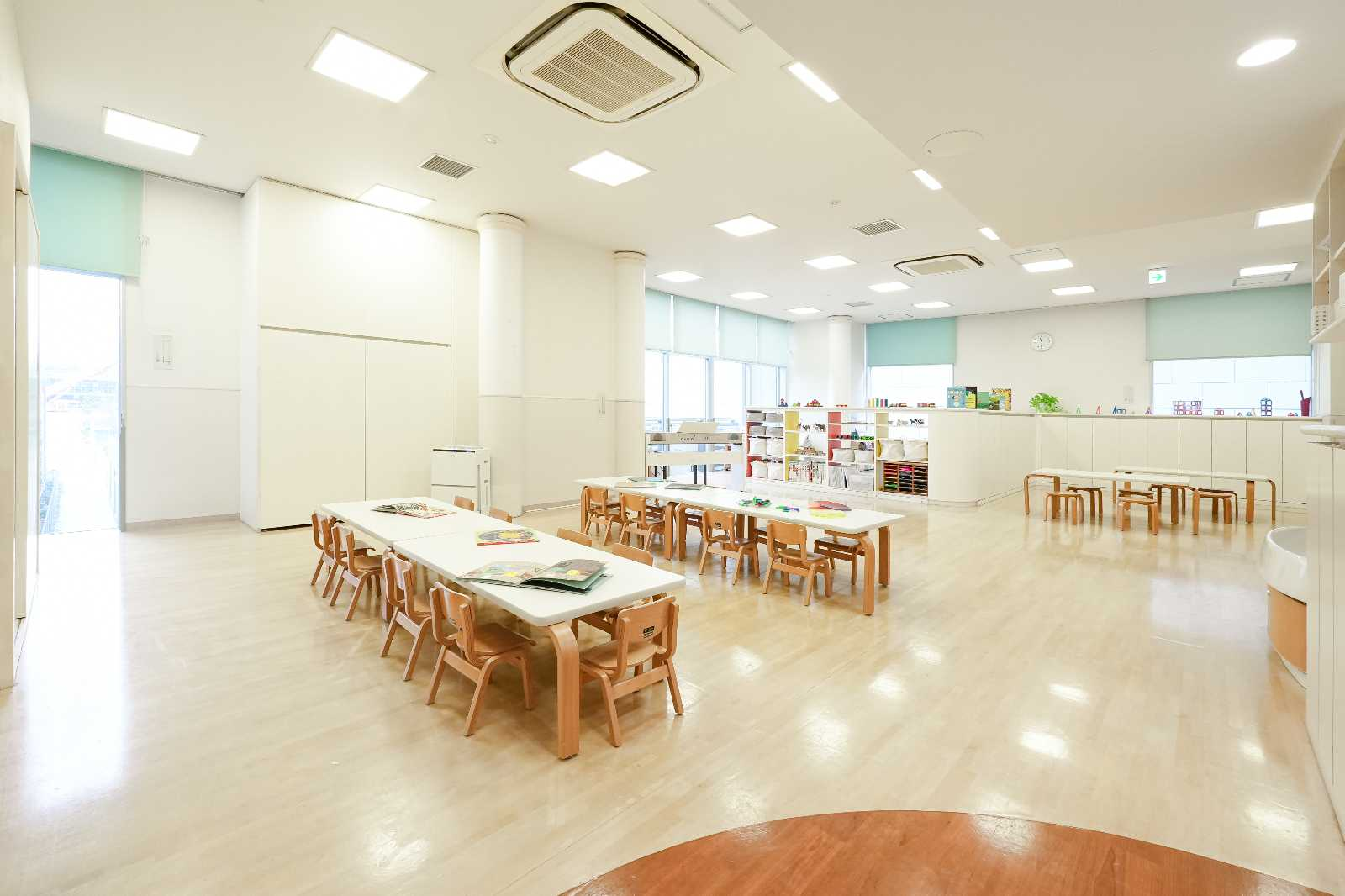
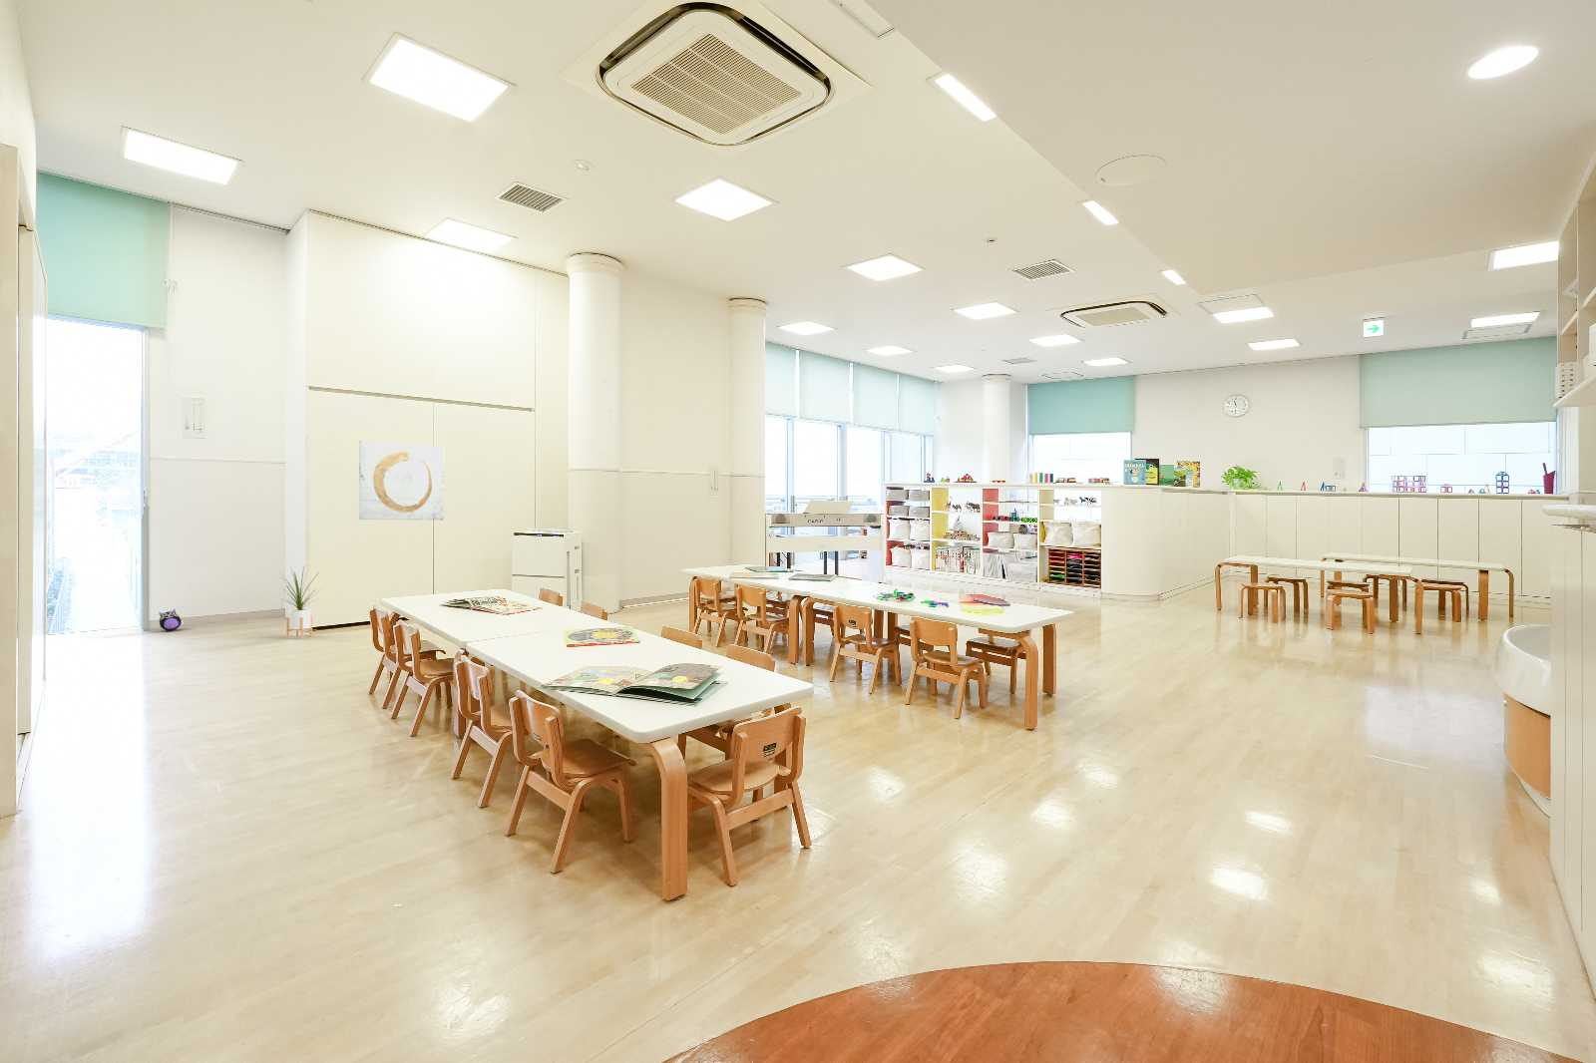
+ wall art [358,440,445,522]
+ plush toy [159,609,185,632]
+ house plant [279,566,323,639]
